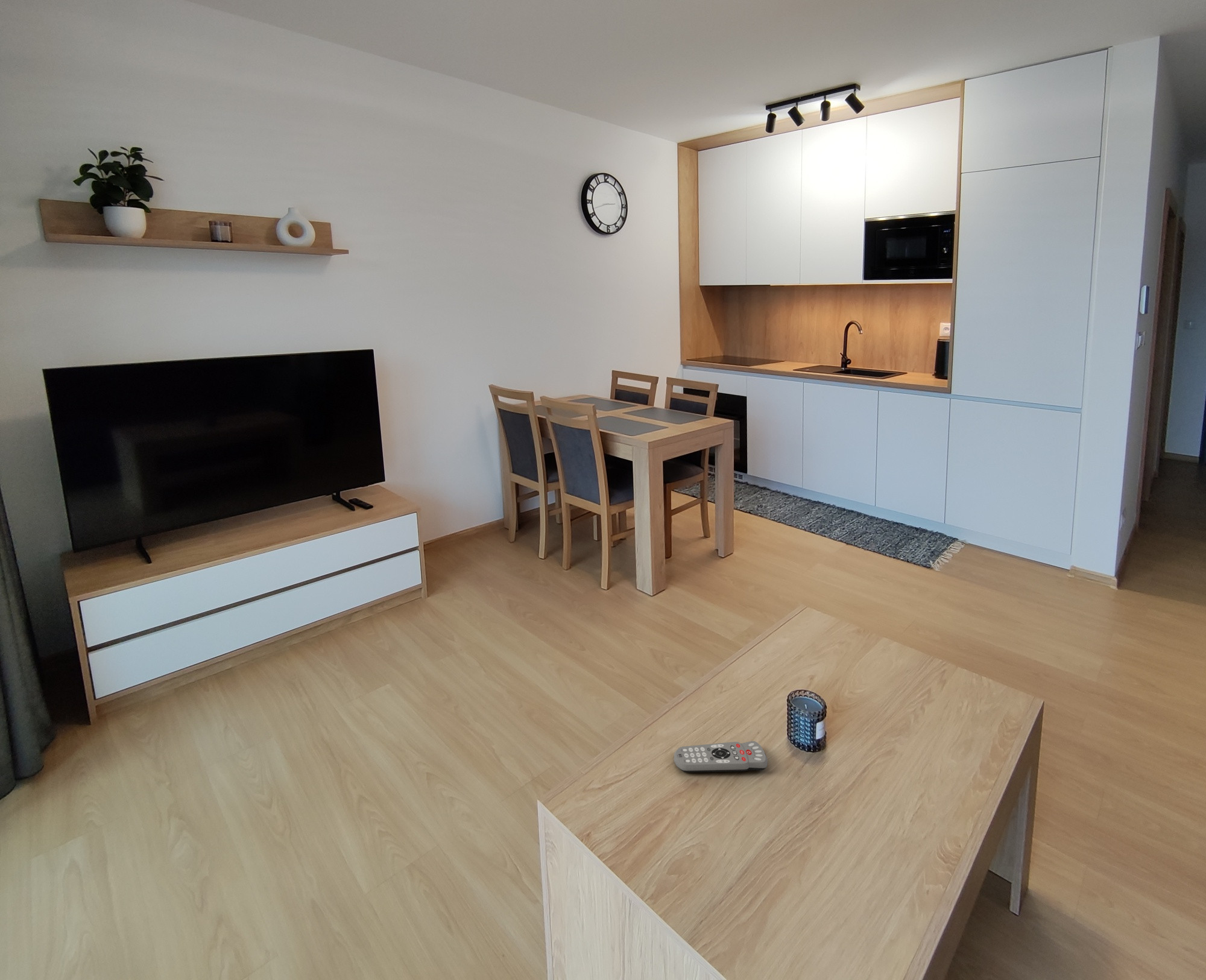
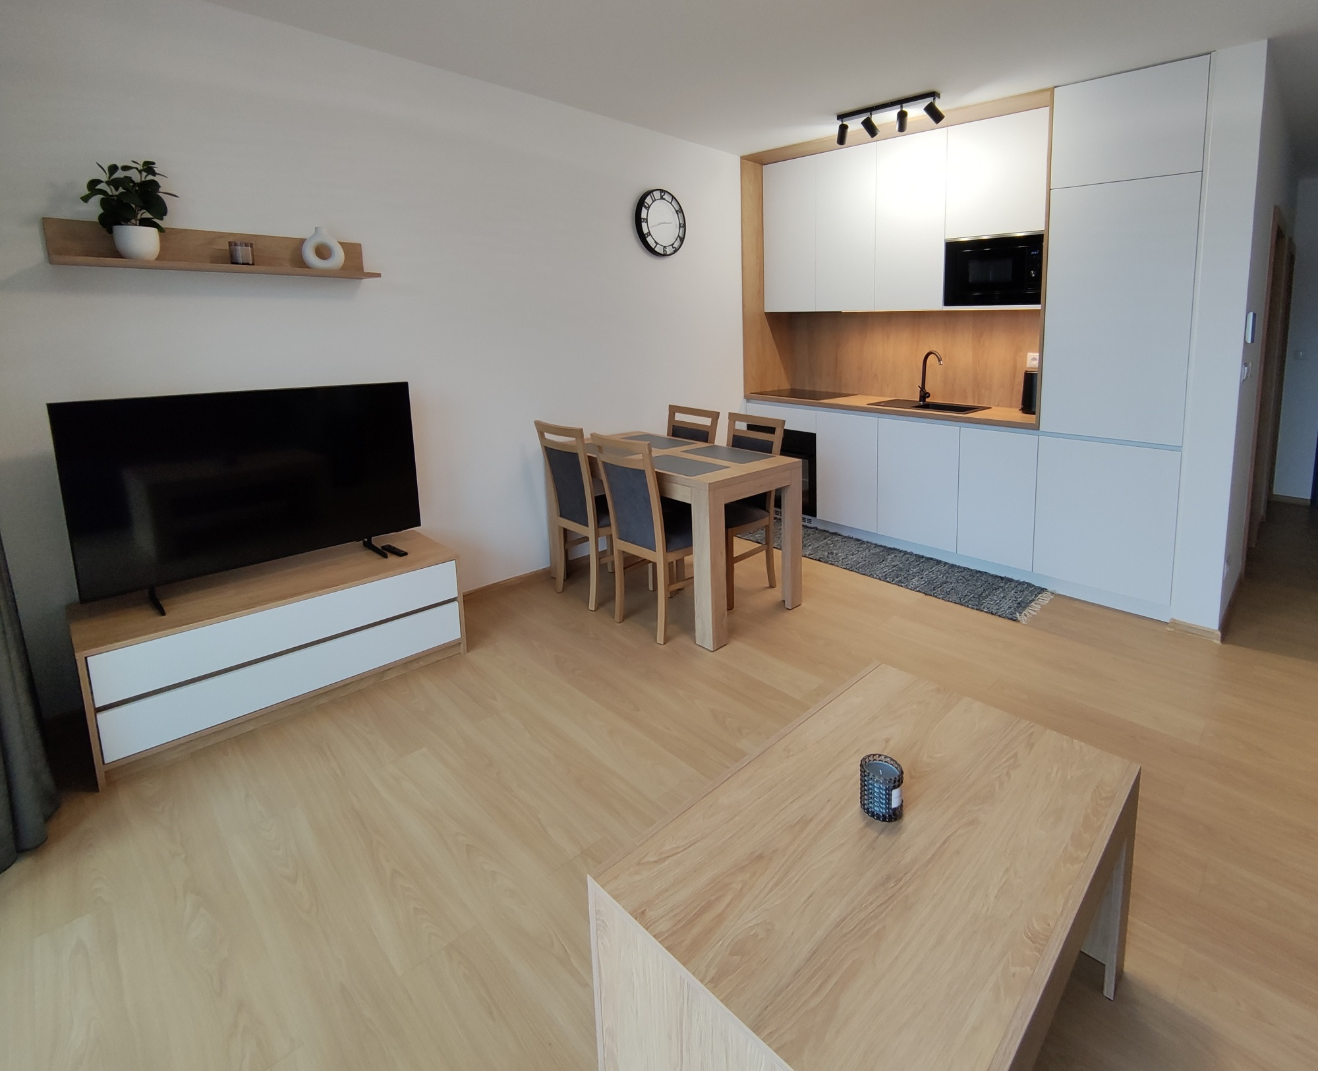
- remote control [674,741,768,773]
